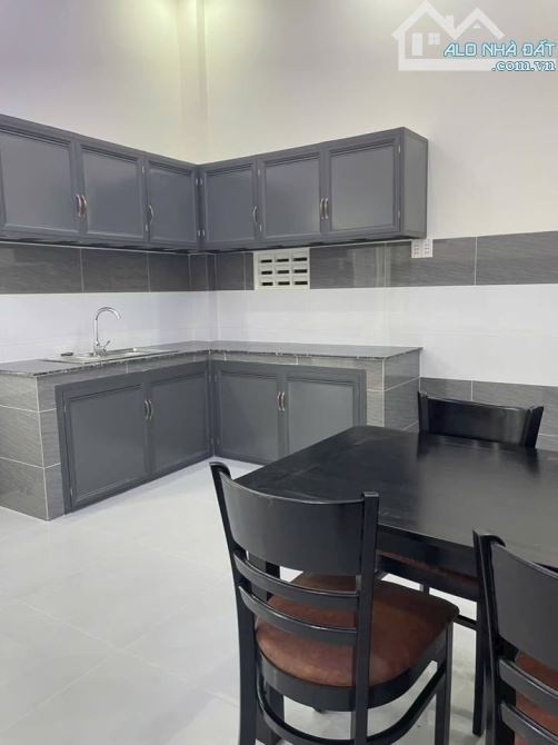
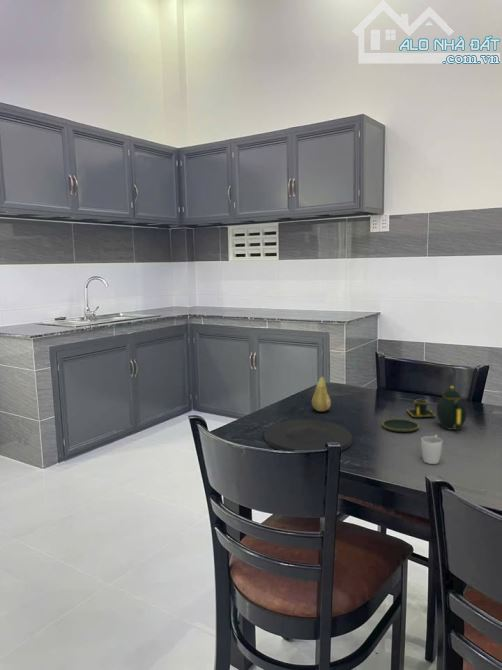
+ fruit [311,375,332,412]
+ teapot [381,385,468,433]
+ cup [420,434,443,465]
+ plate [263,419,353,452]
